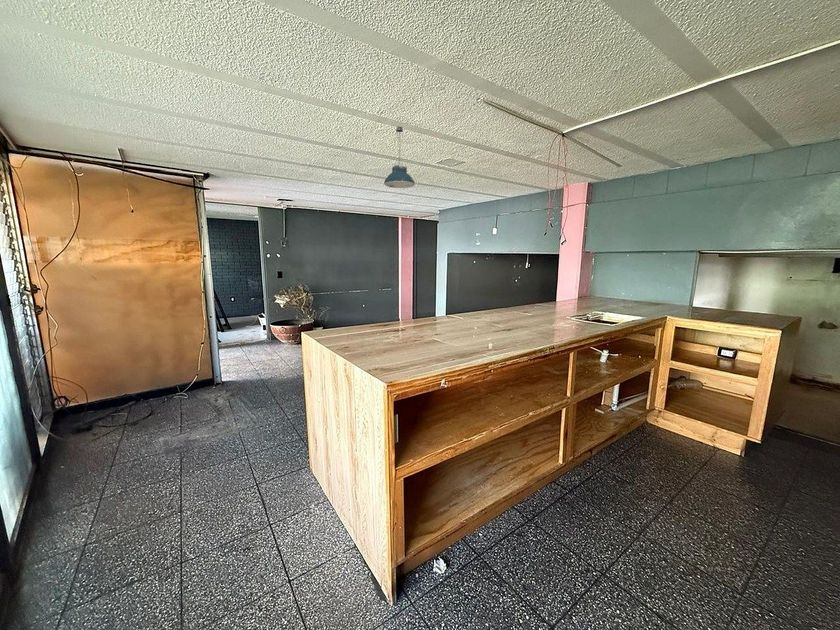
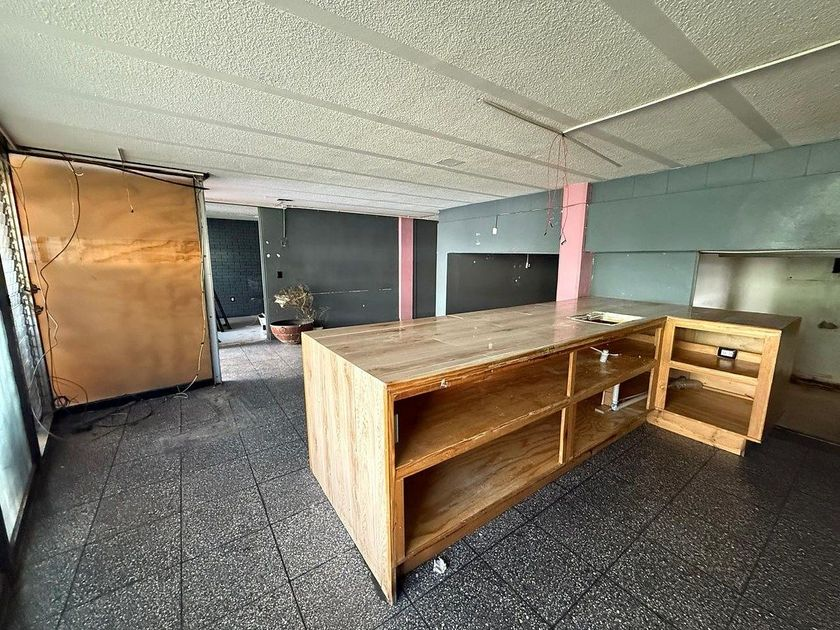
- pendant light [383,126,416,189]
